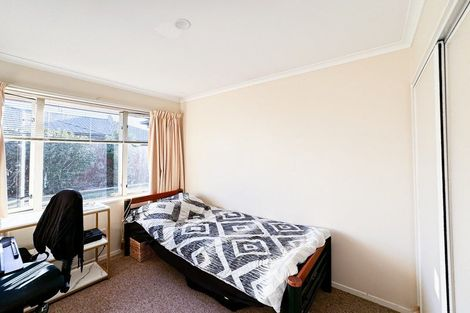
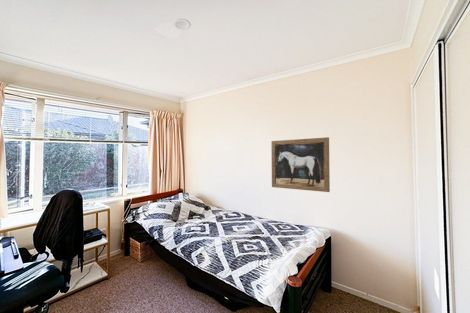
+ wall art [270,136,331,193]
